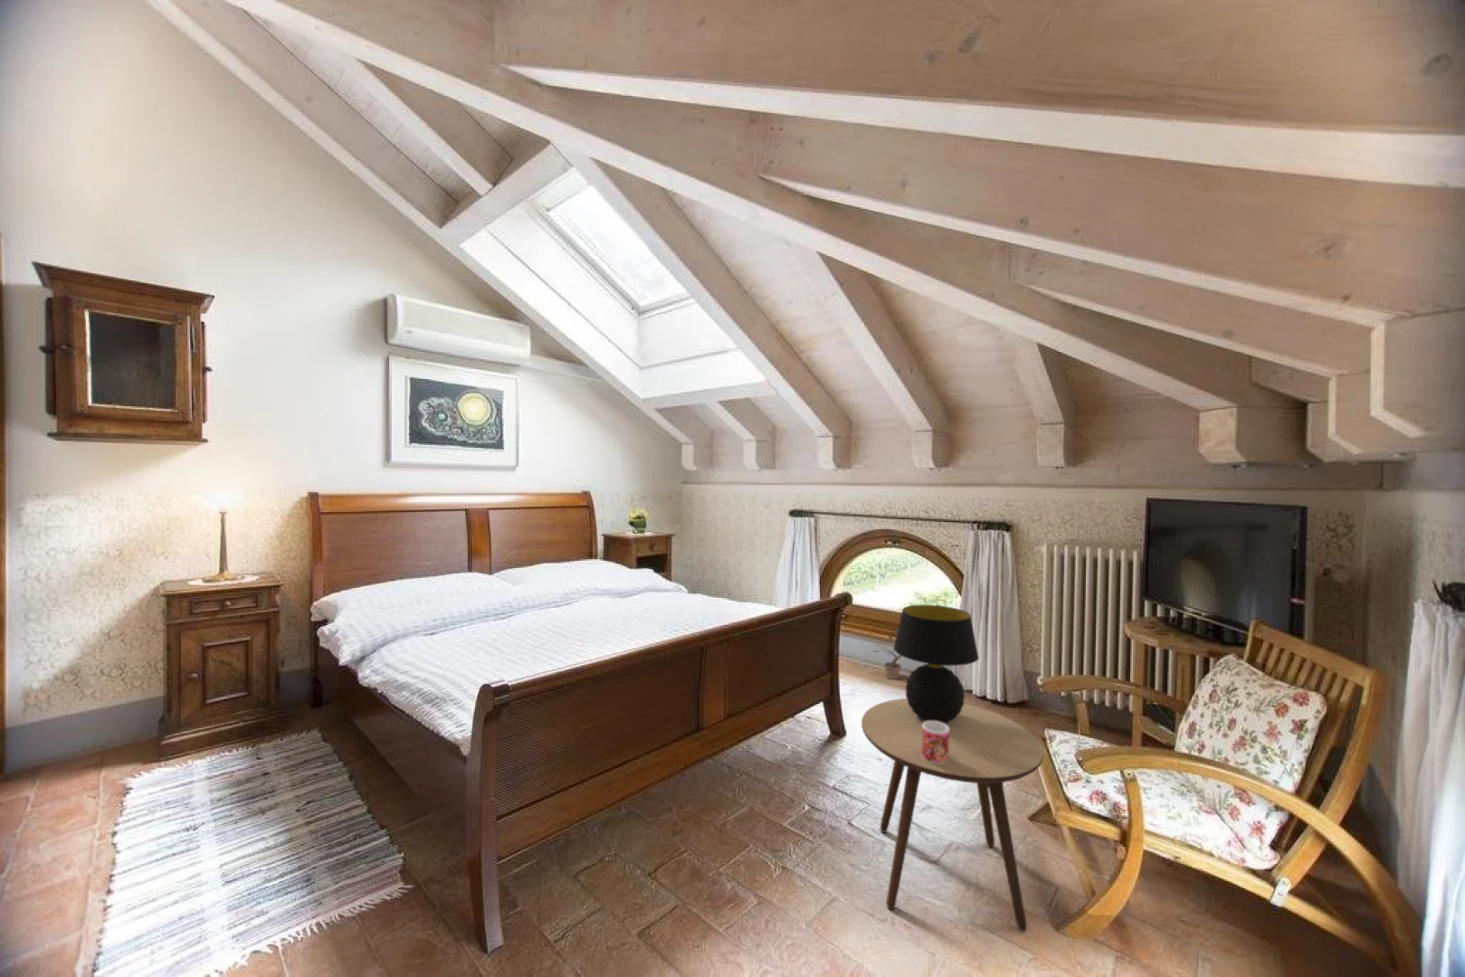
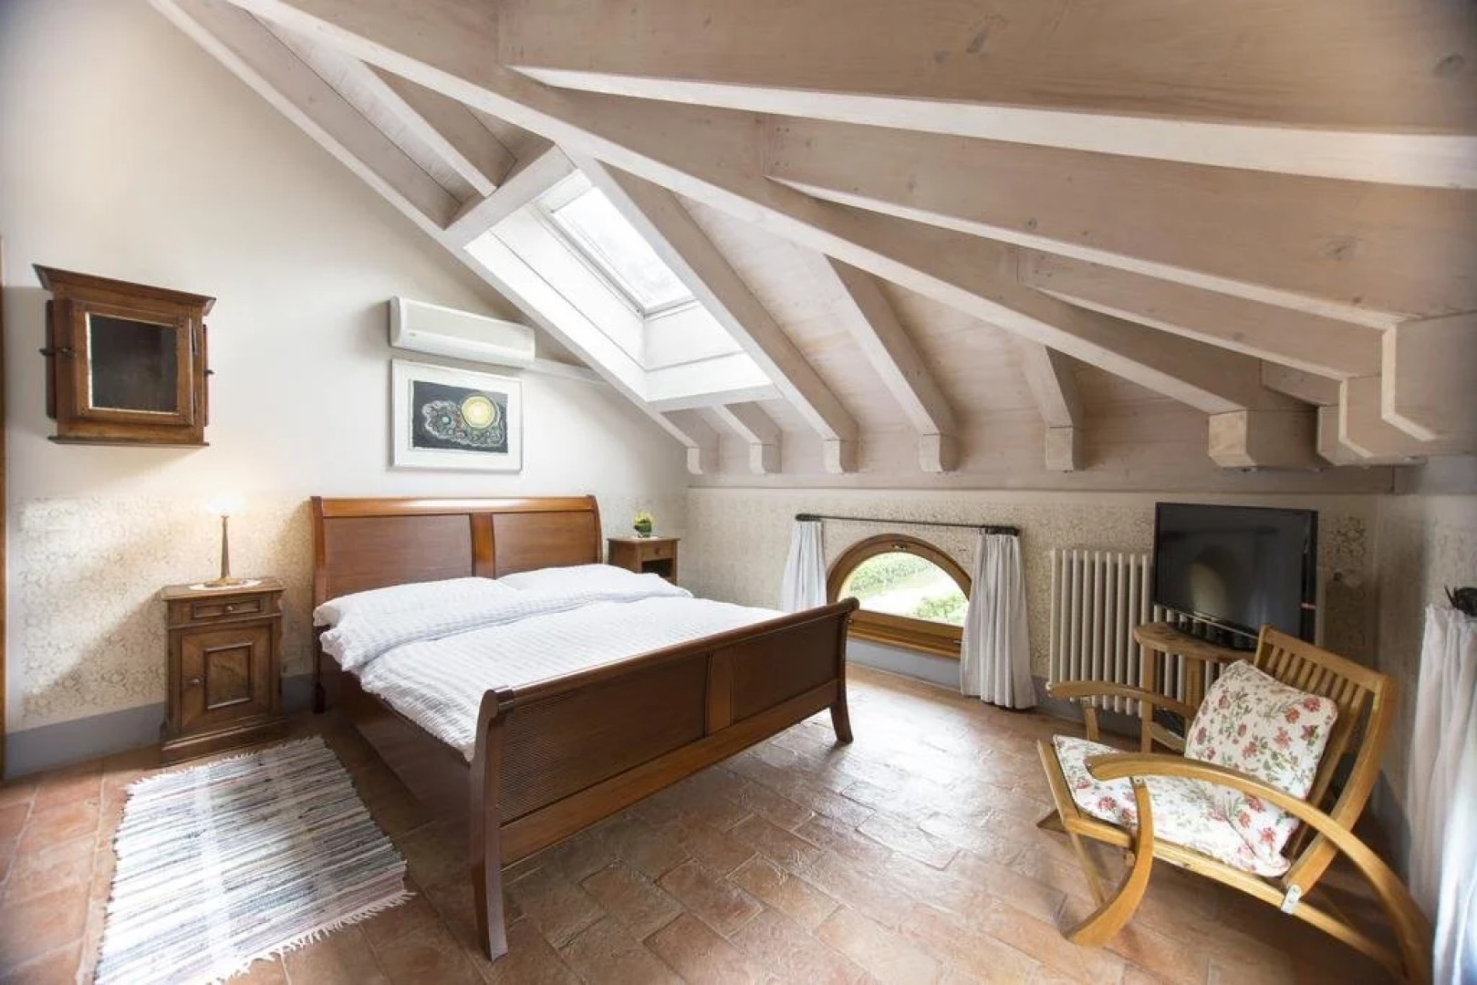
- mug [922,721,949,764]
- table lamp [893,603,980,724]
- potted plant [873,626,902,680]
- side table [861,698,1044,932]
